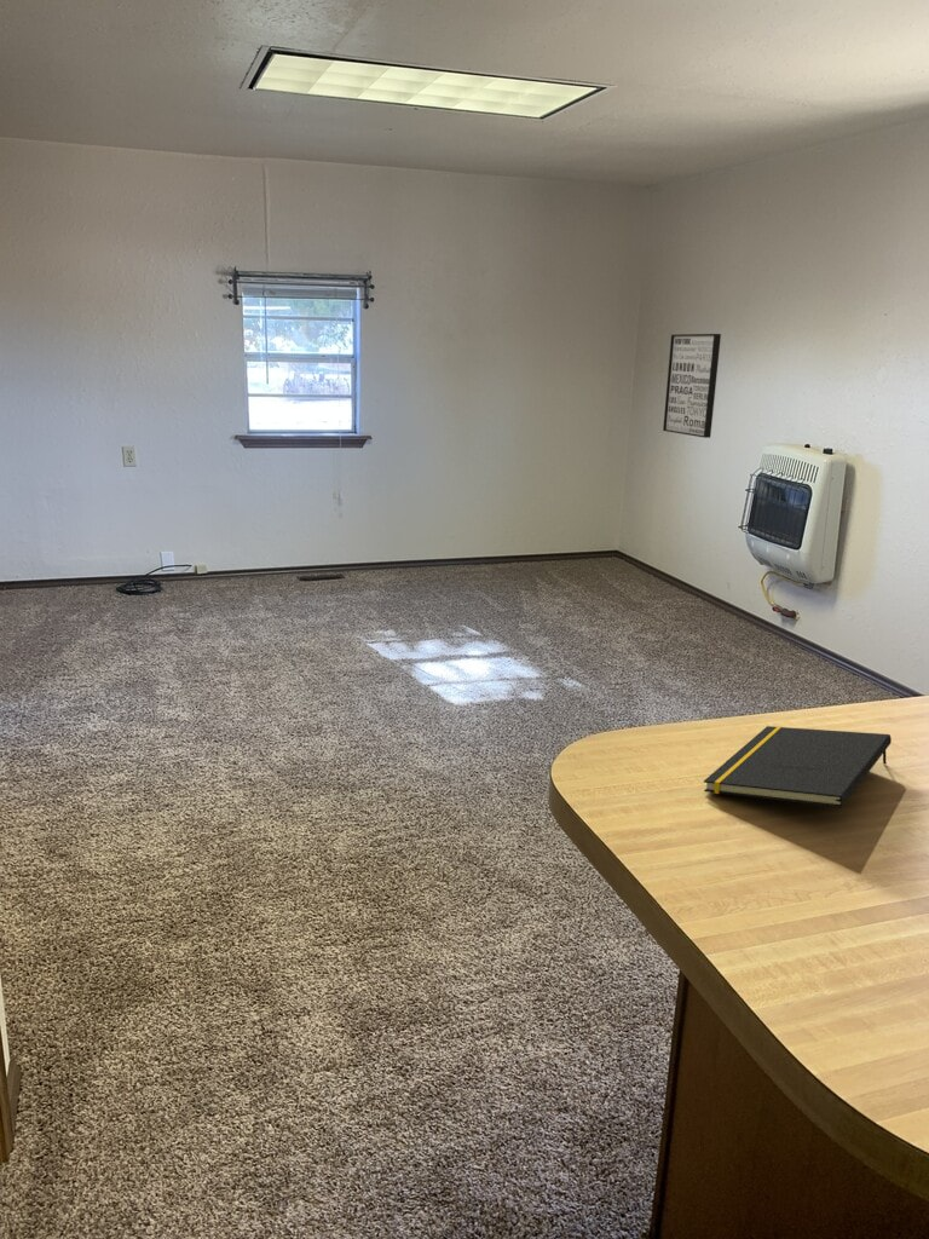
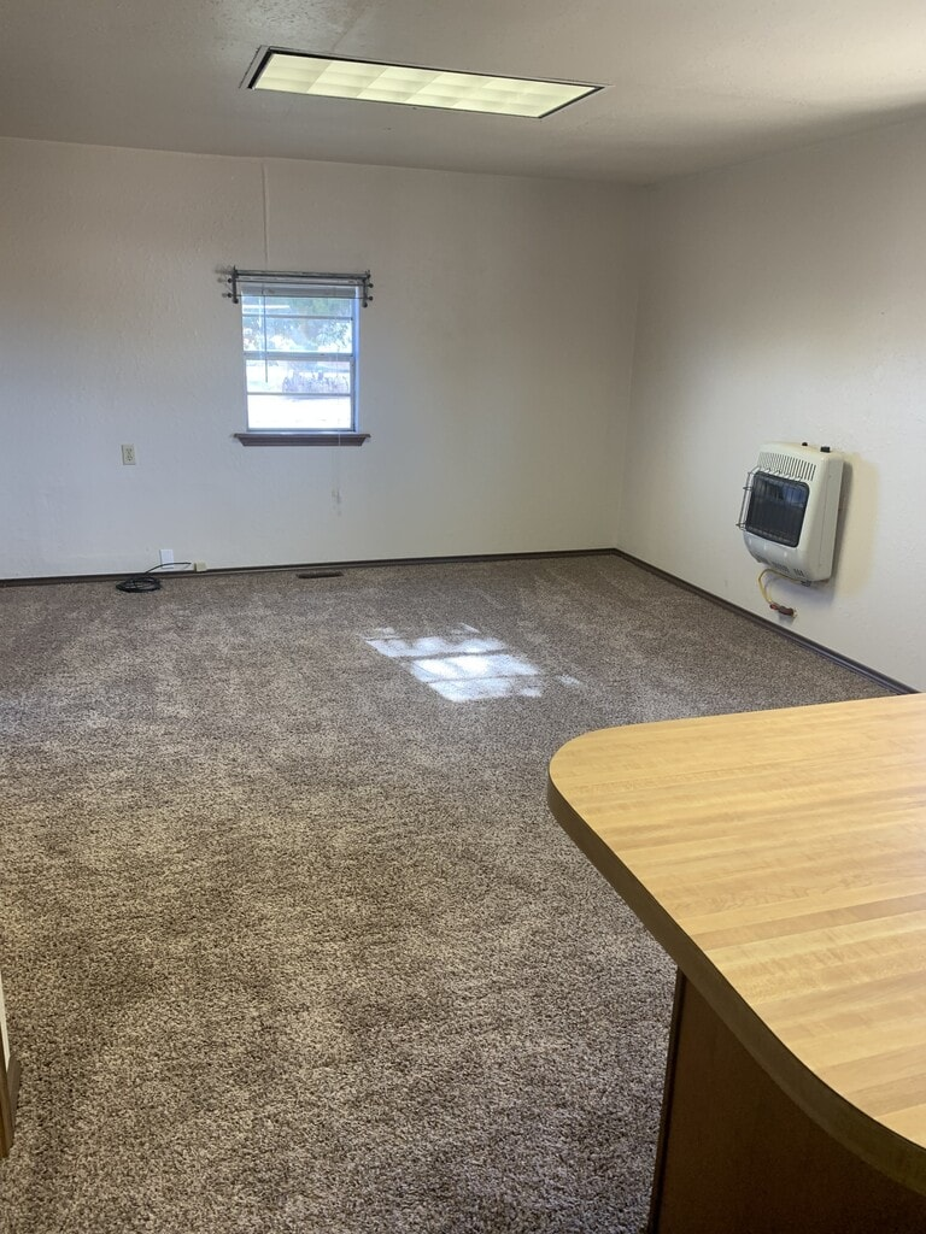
- notepad [703,725,893,808]
- wall art [662,333,722,439]
